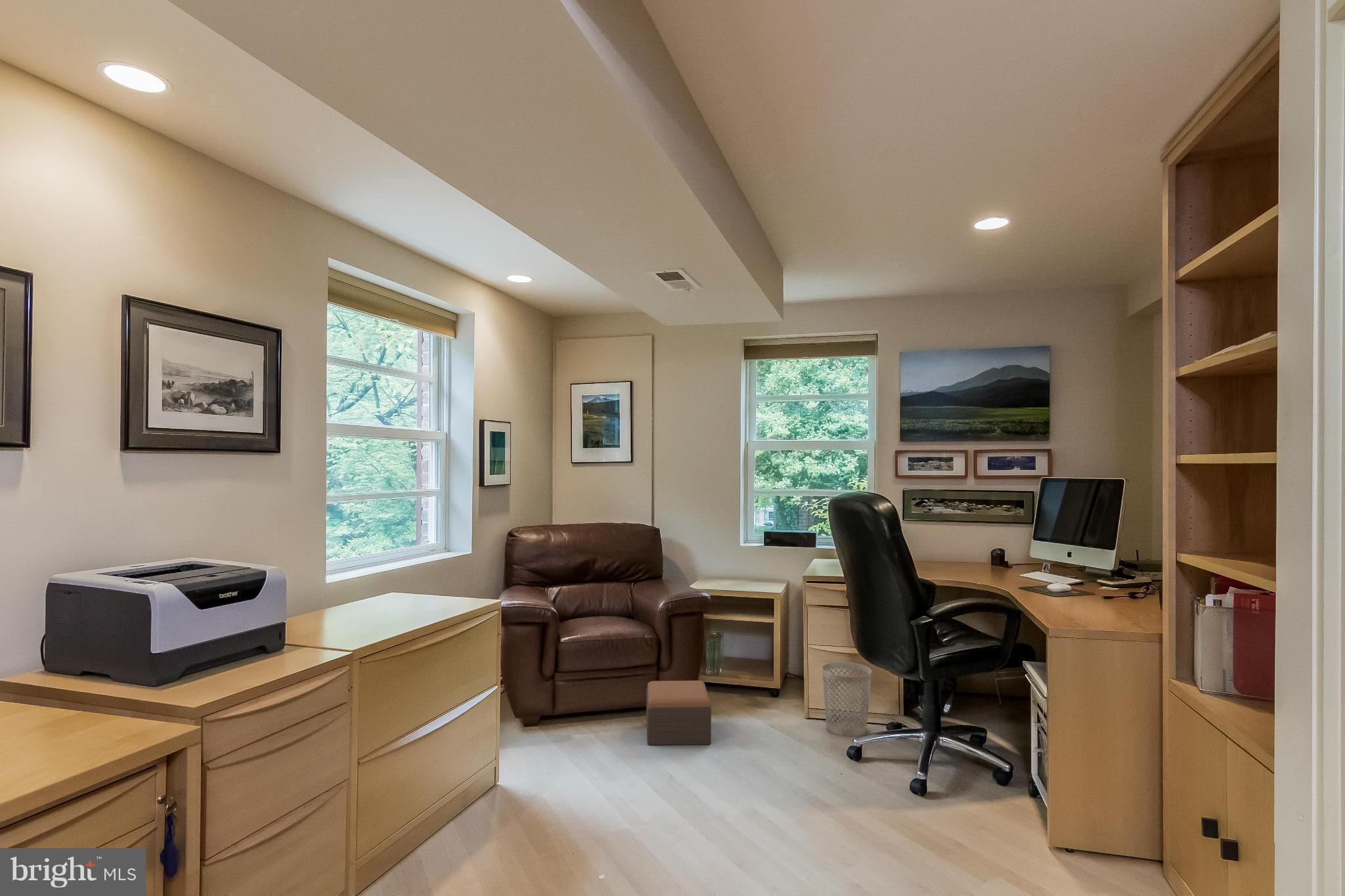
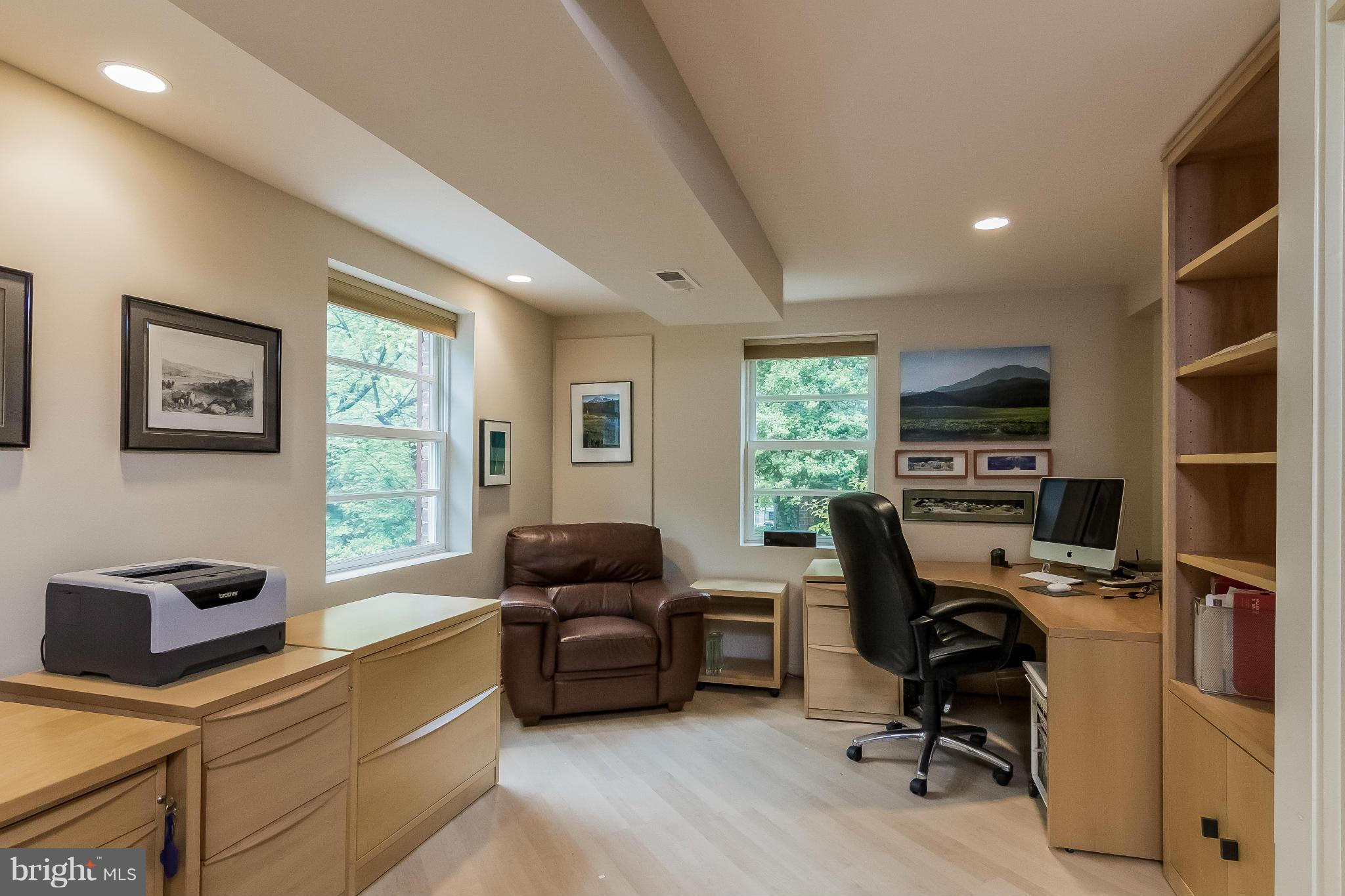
- footstool [646,680,712,746]
- wastebasket [822,661,872,737]
